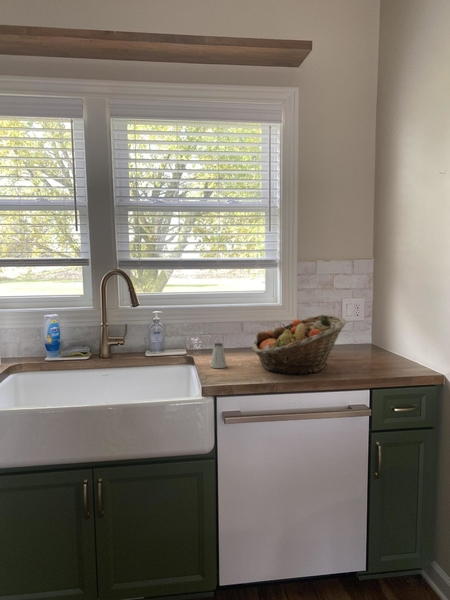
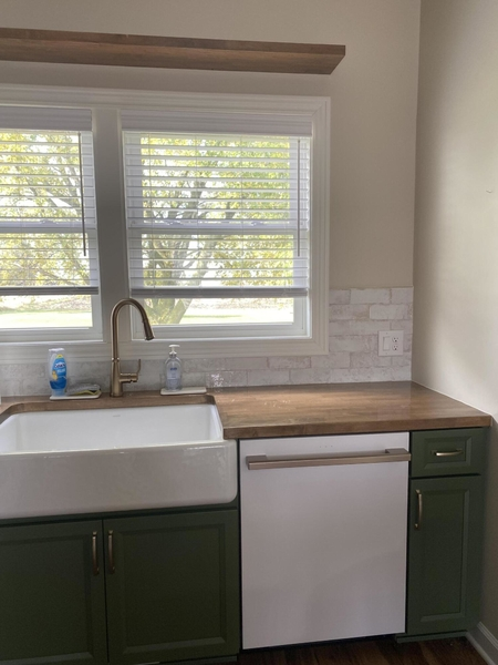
- fruit basket [251,314,347,376]
- saltshaker [209,342,228,369]
